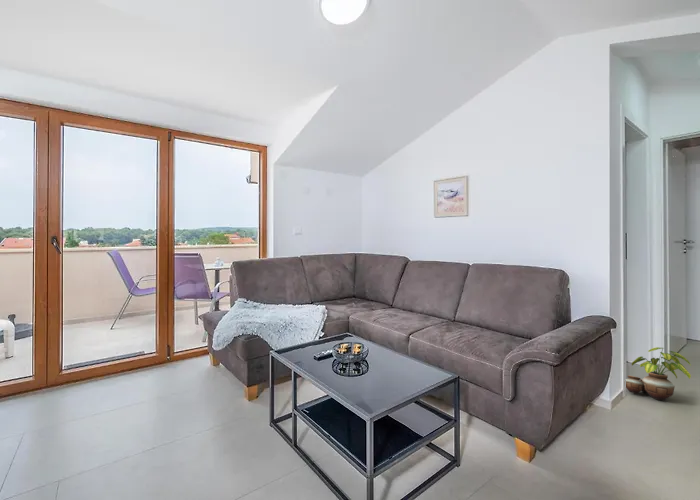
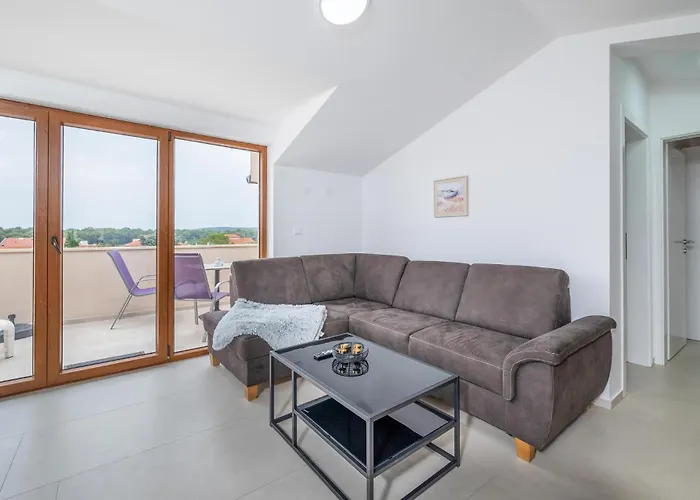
- potted plant [625,346,692,401]
